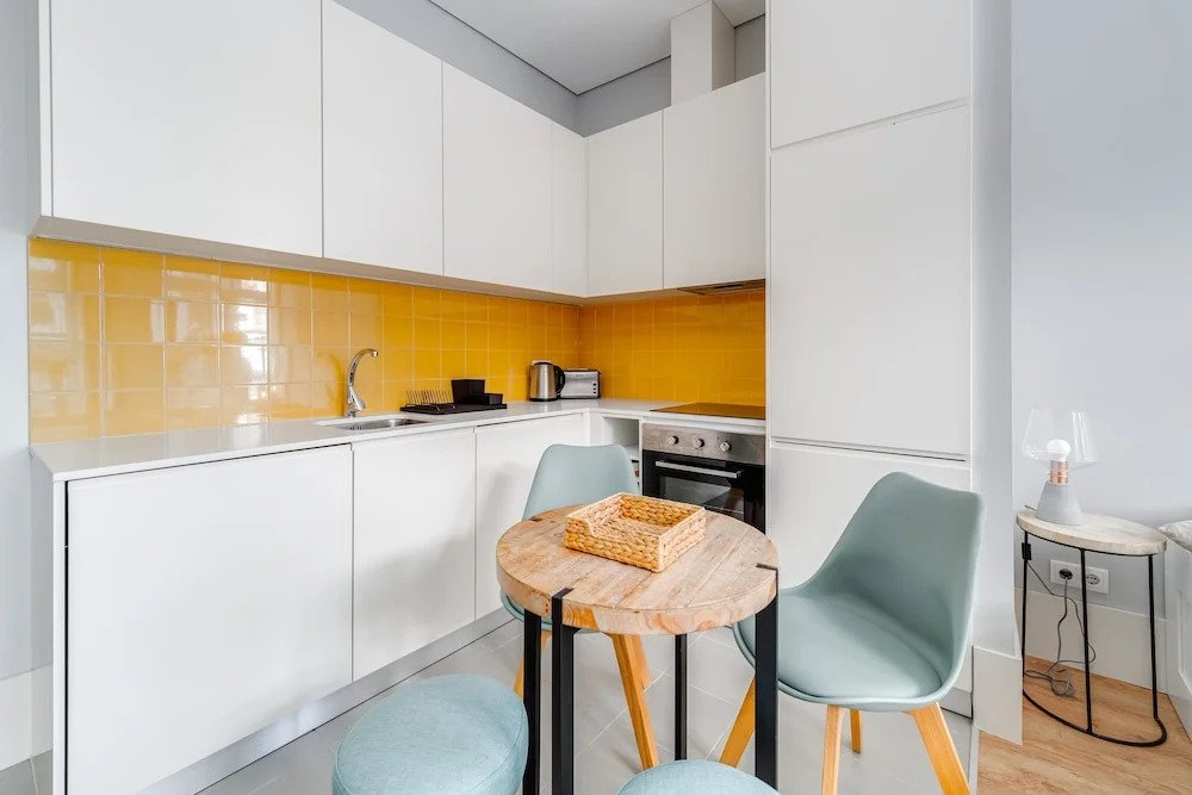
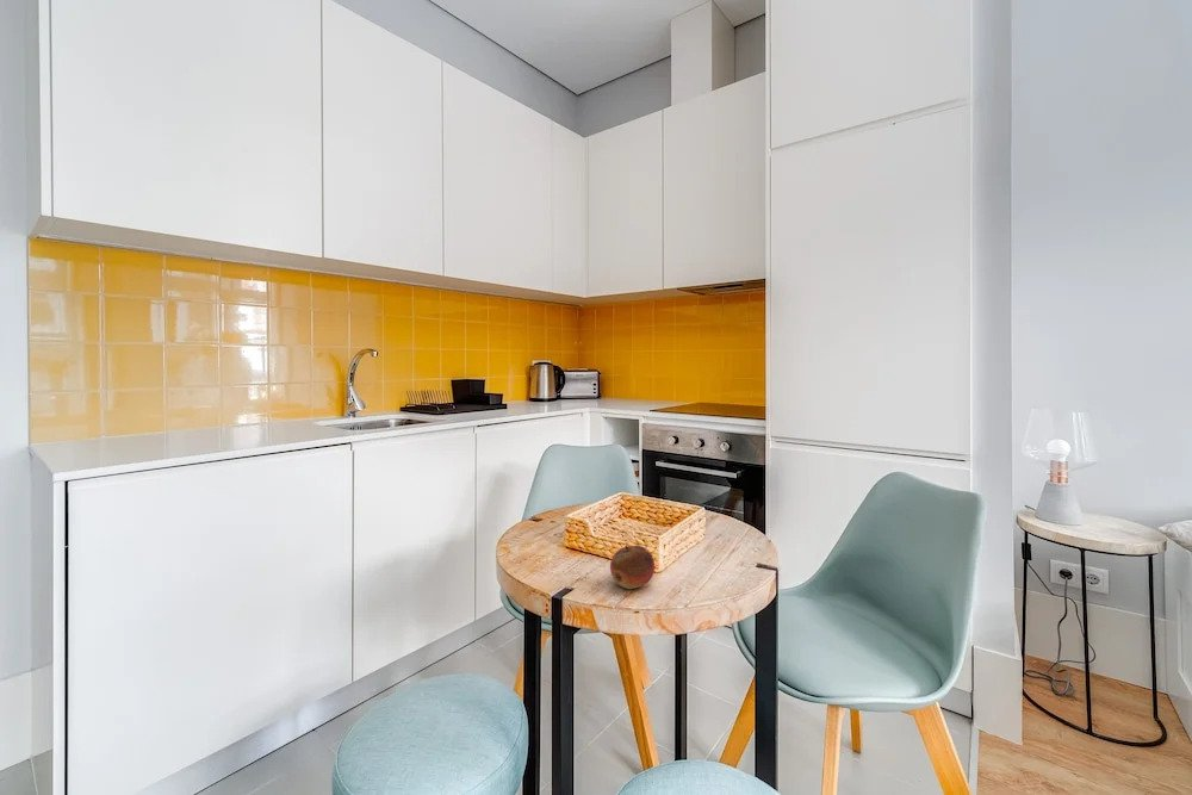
+ fruit [609,545,656,590]
